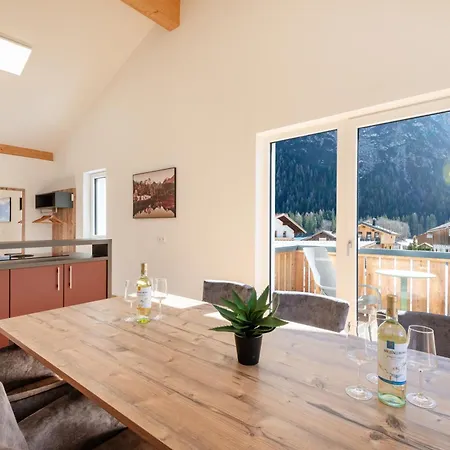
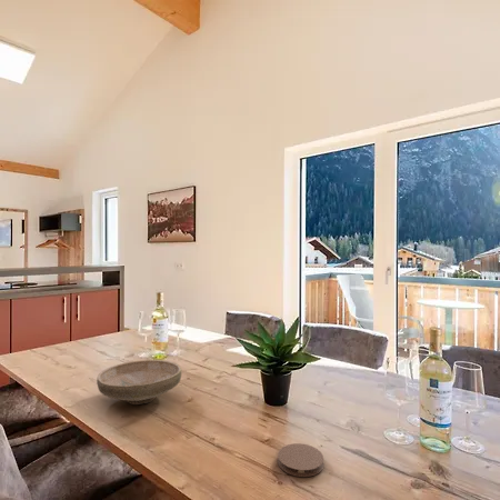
+ bowl [96,359,182,406]
+ coaster [277,442,324,478]
